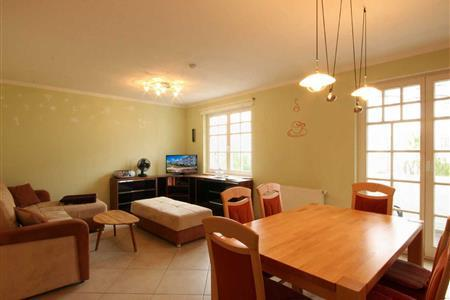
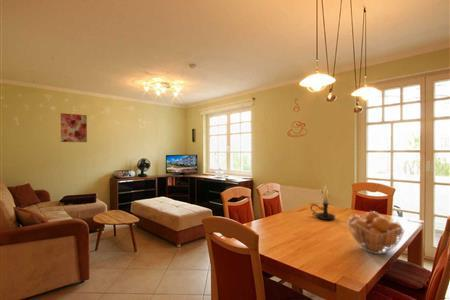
+ fruit basket [347,210,405,255]
+ wall art [60,112,88,143]
+ candle holder [309,183,336,221]
